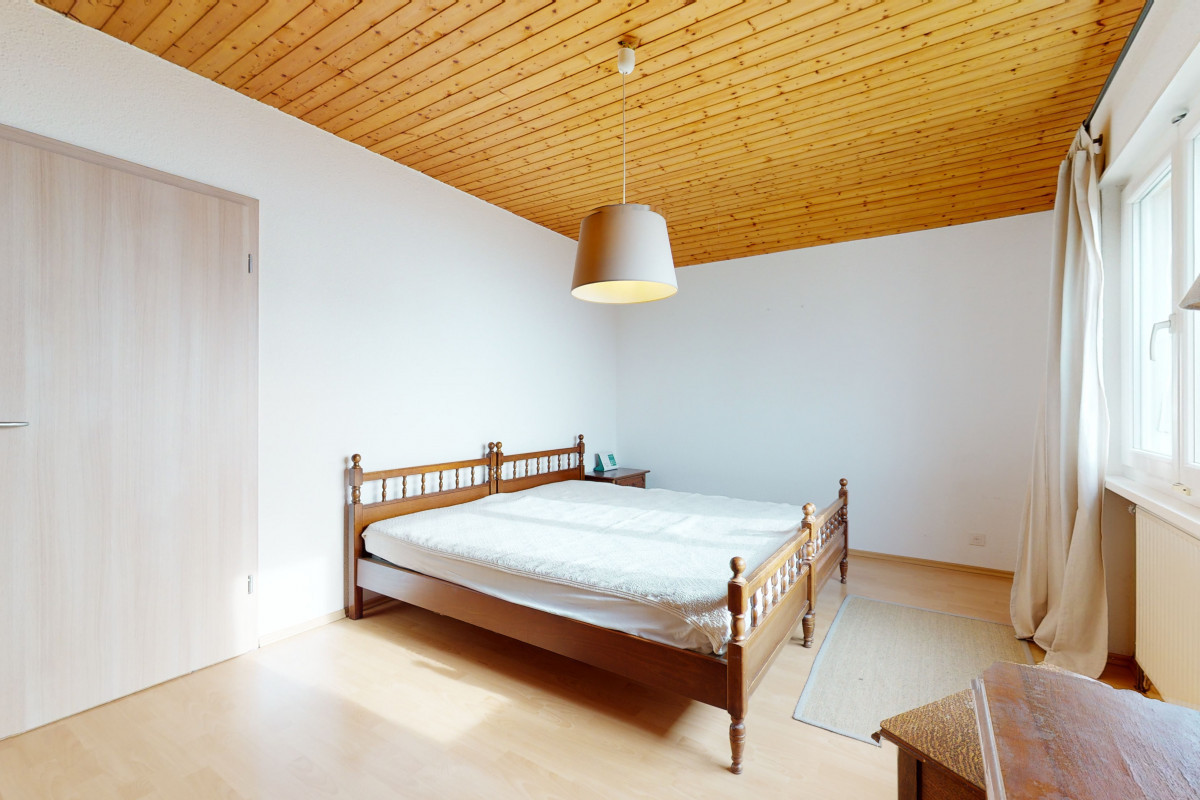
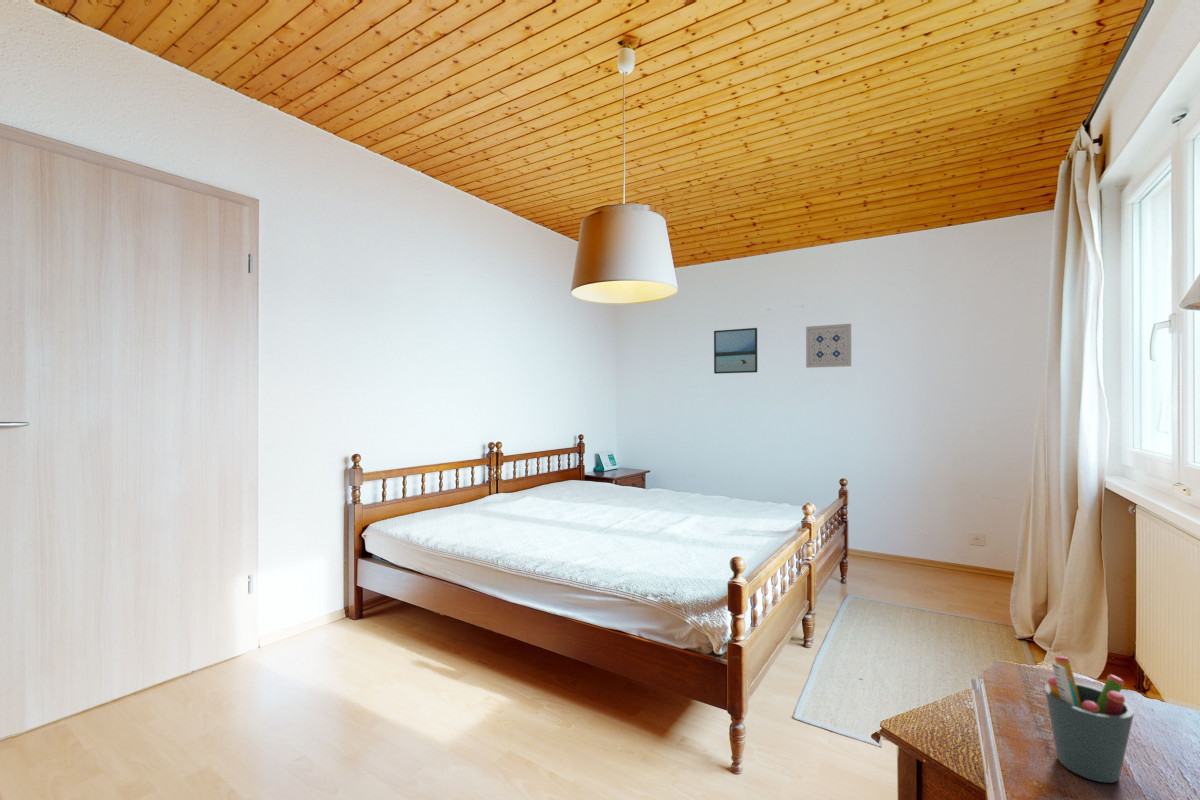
+ pen holder [1044,655,1135,784]
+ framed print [713,327,758,375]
+ wall art [805,323,852,369]
